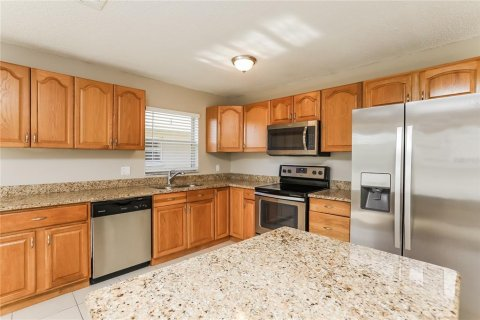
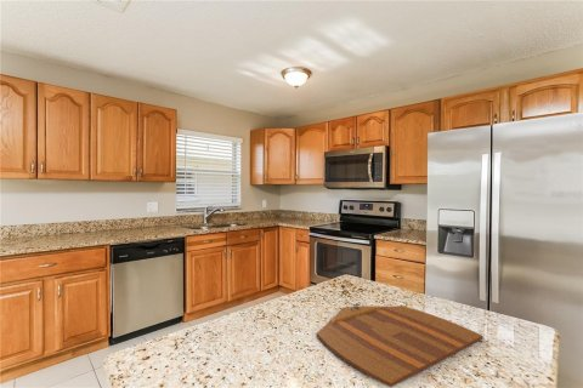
+ cutting board [315,303,483,388]
